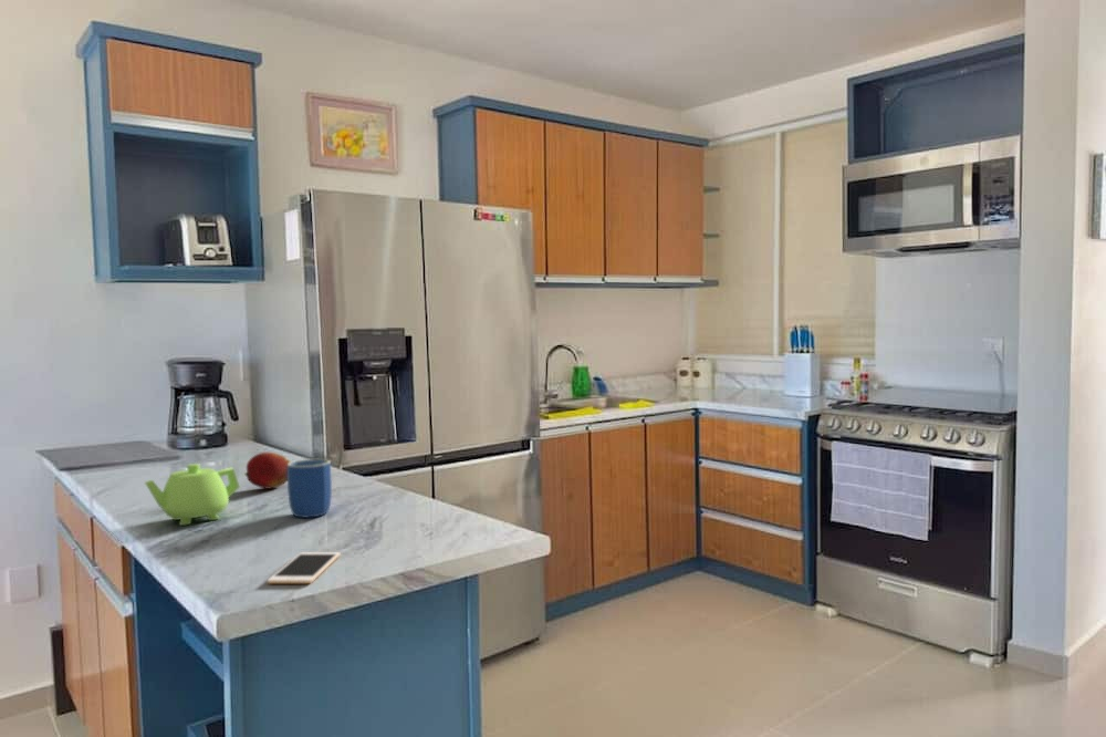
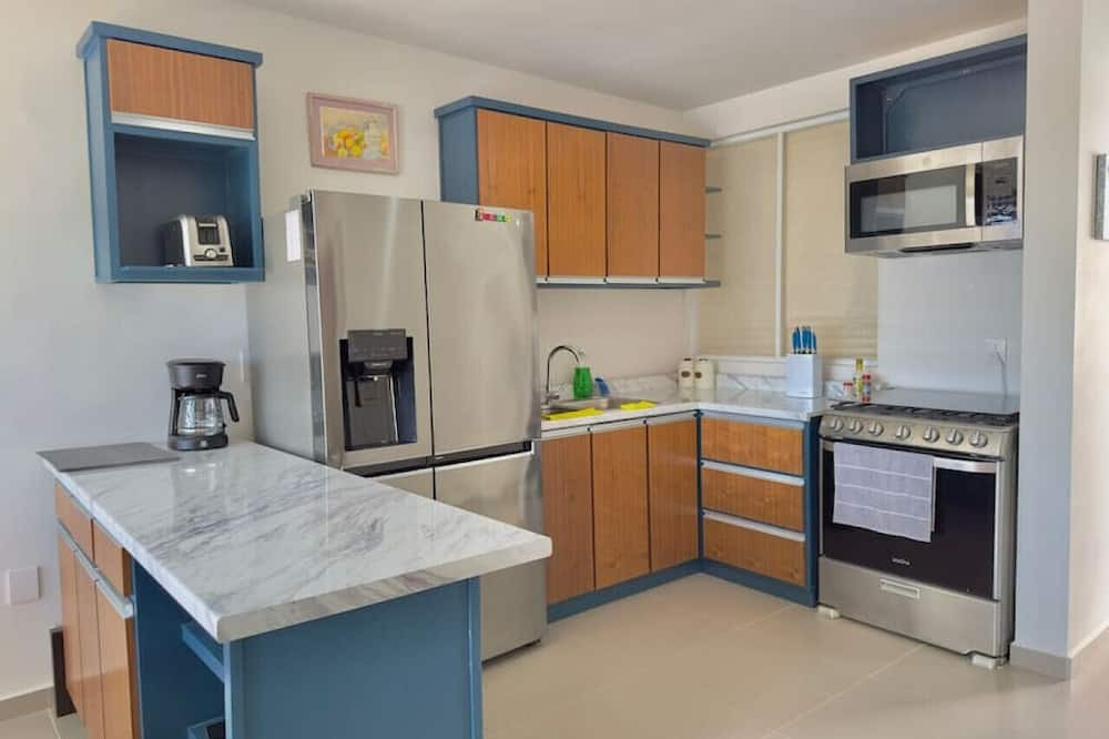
- mug [286,458,333,519]
- fruit [244,451,292,490]
- cell phone [267,551,341,584]
- teapot [144,463,241,527]
